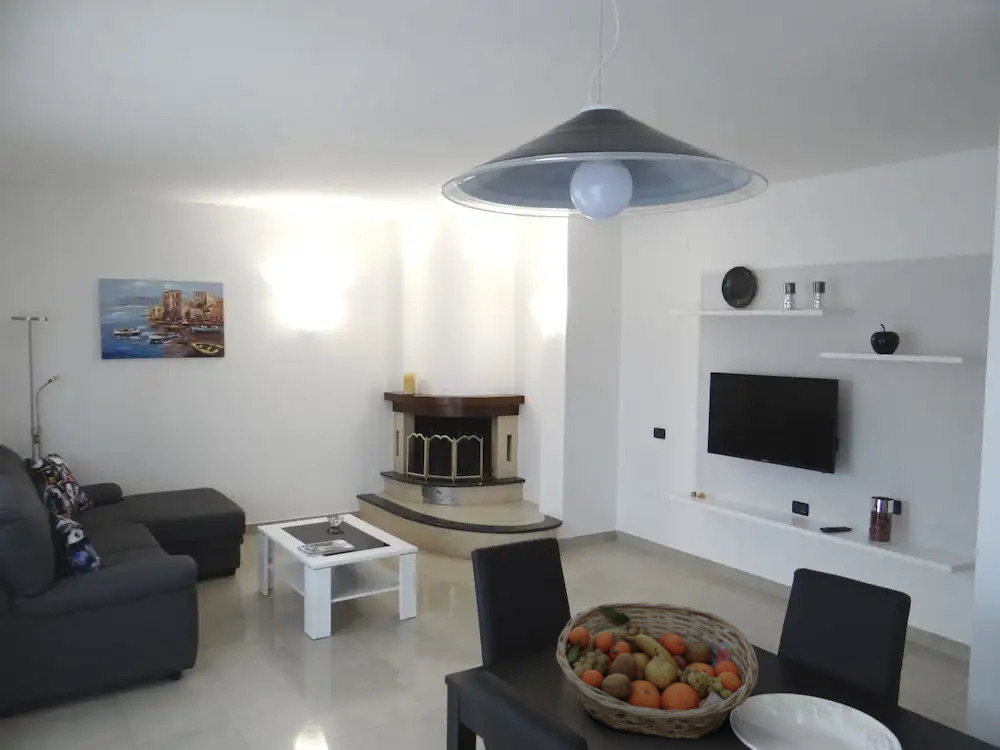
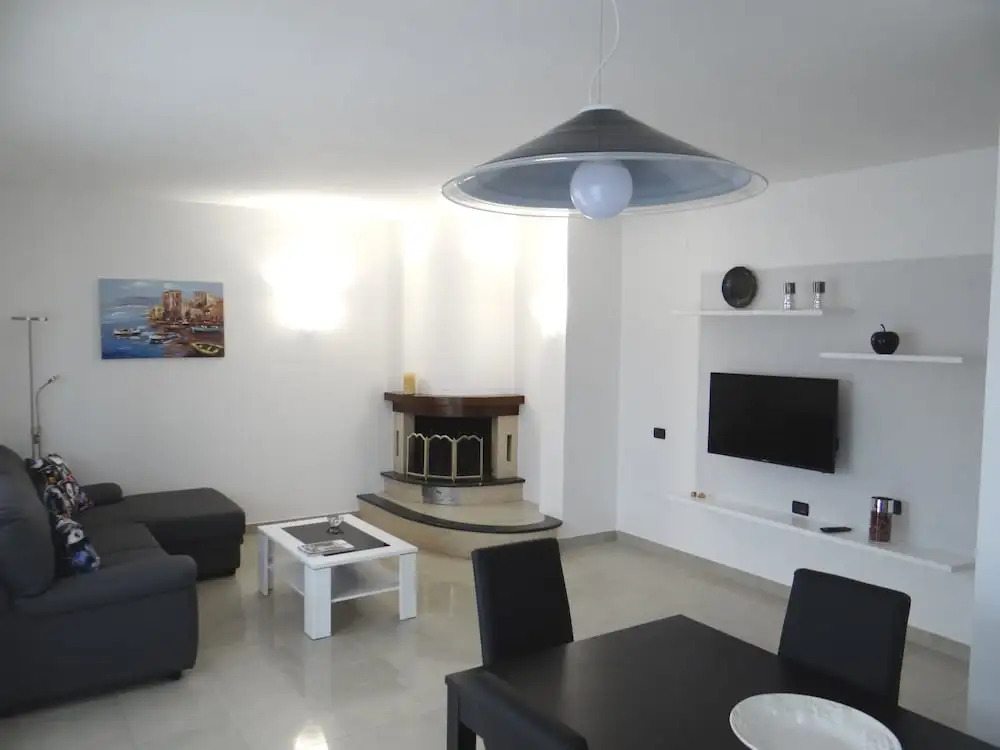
- fruit basket [555,601,760,740]
